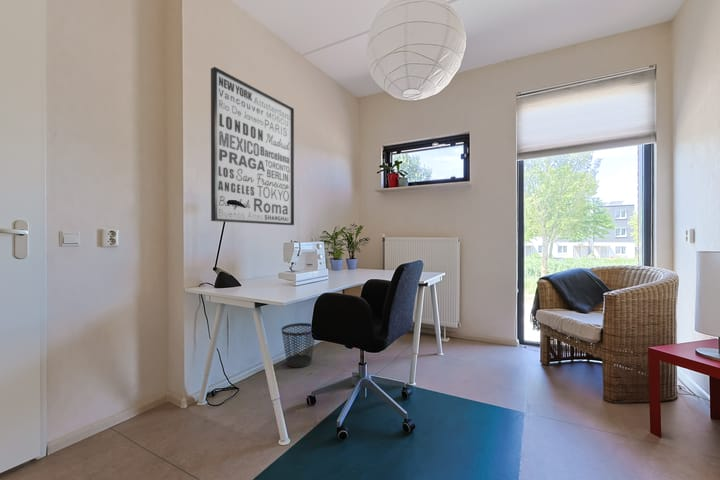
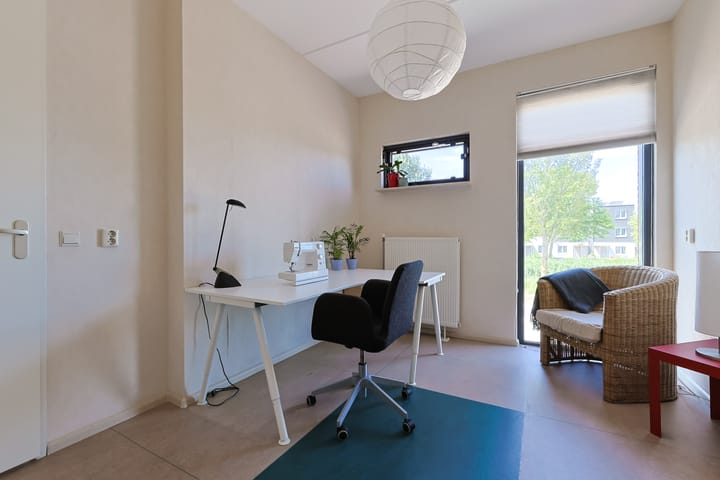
- wall art [210,66,295,226]
- wastebasket [281,322,316,368]
